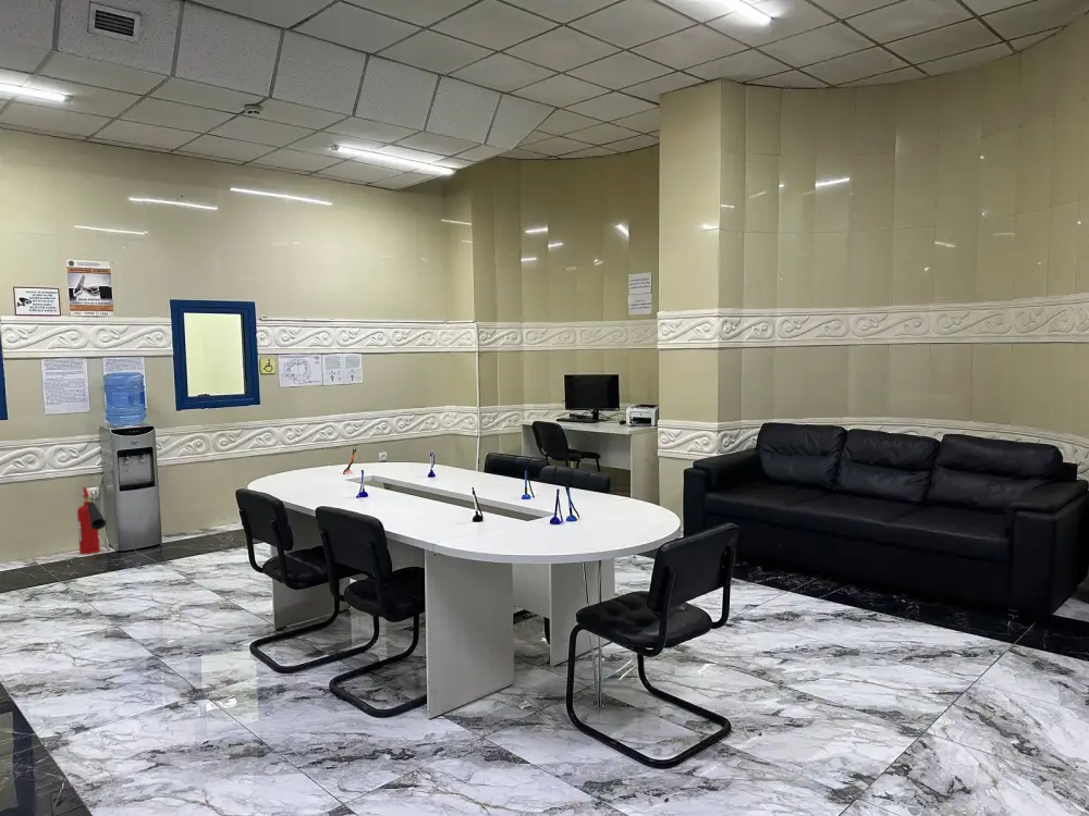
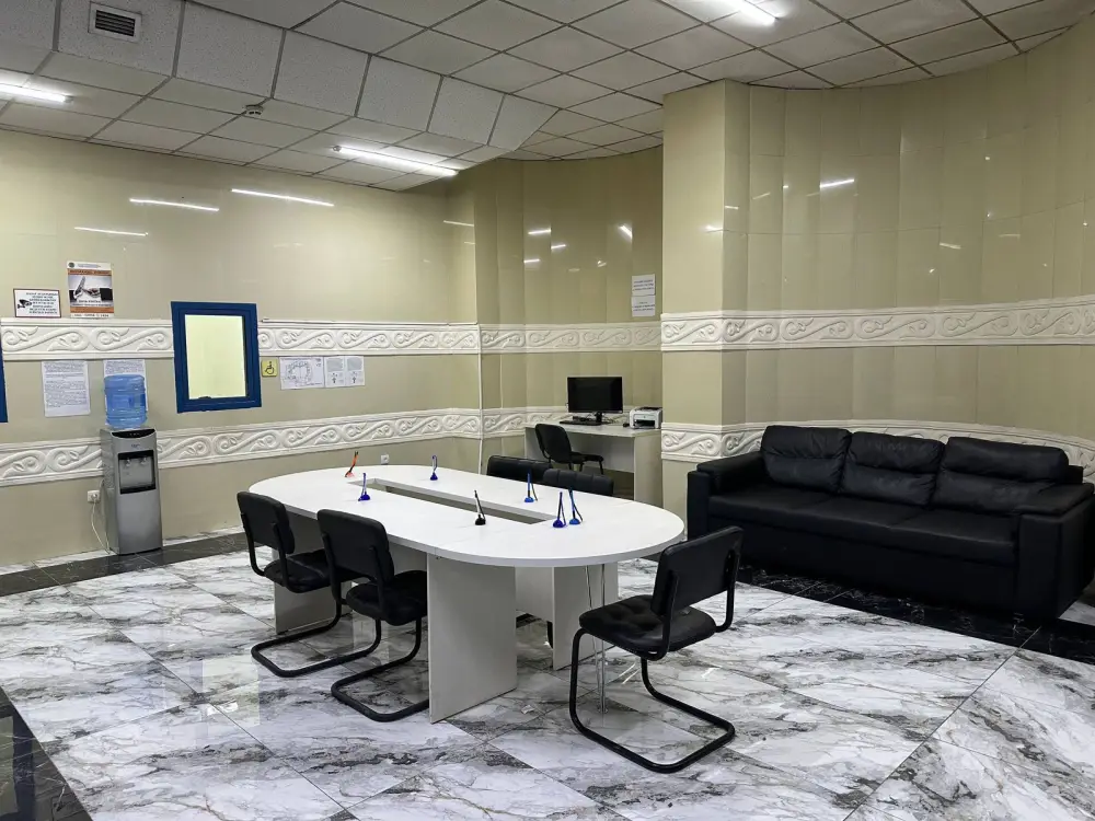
- fire extinguisher [76,486,107,555]
